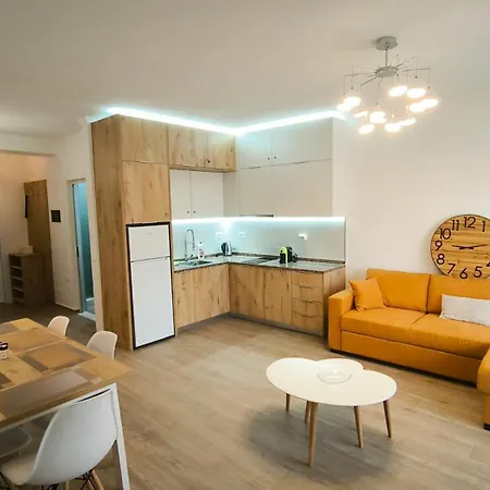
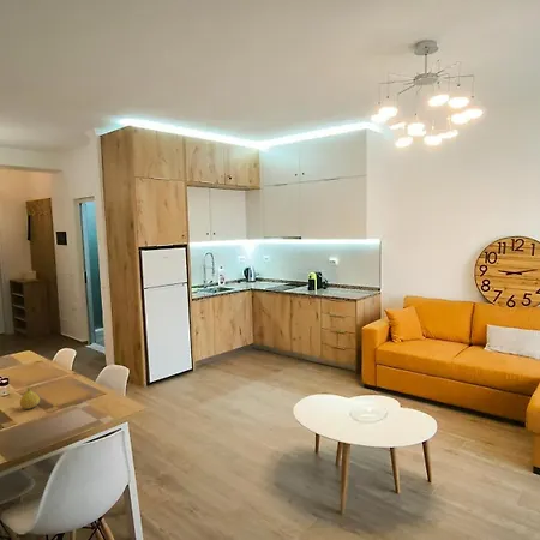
+ fruit [19,386,41,409]
